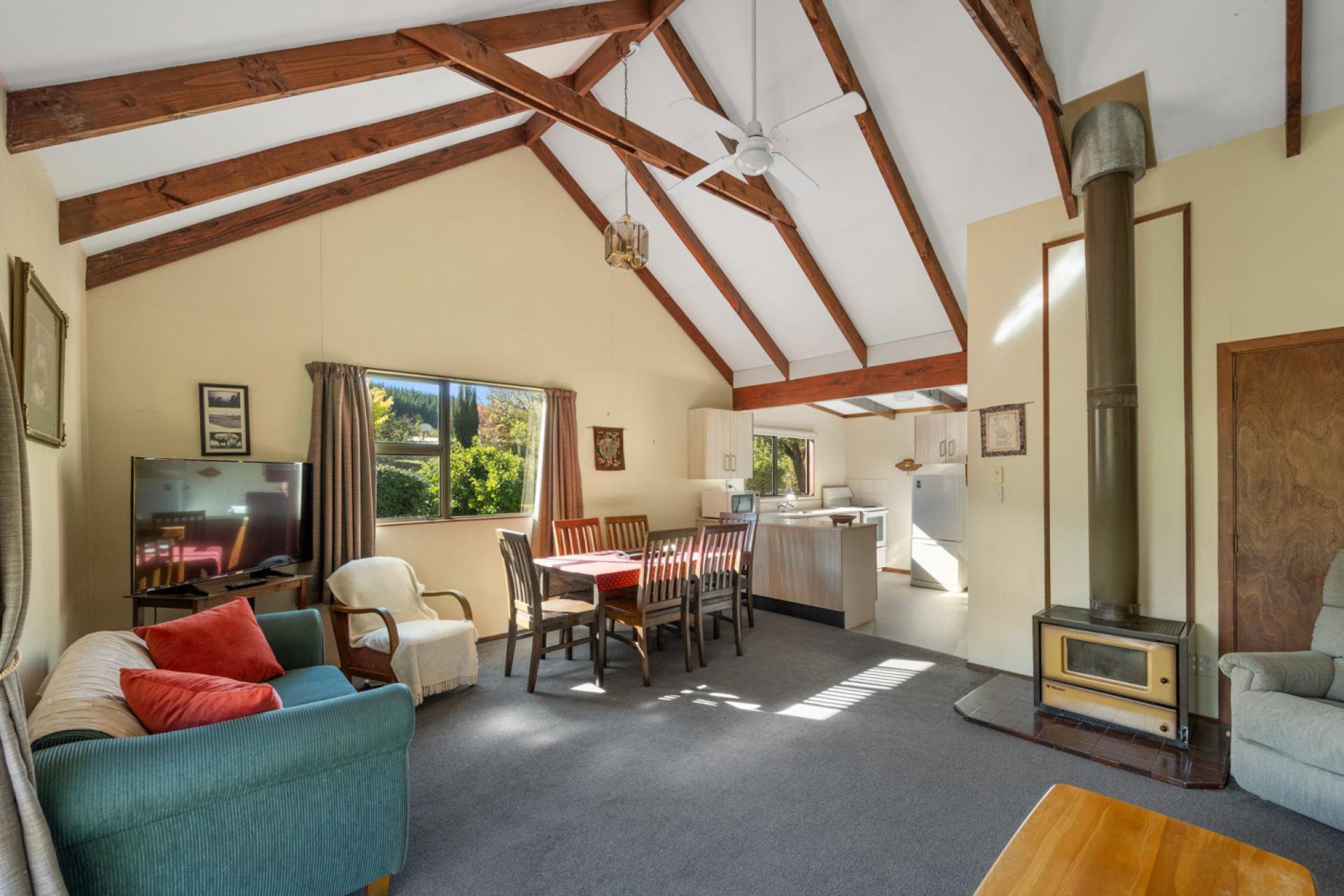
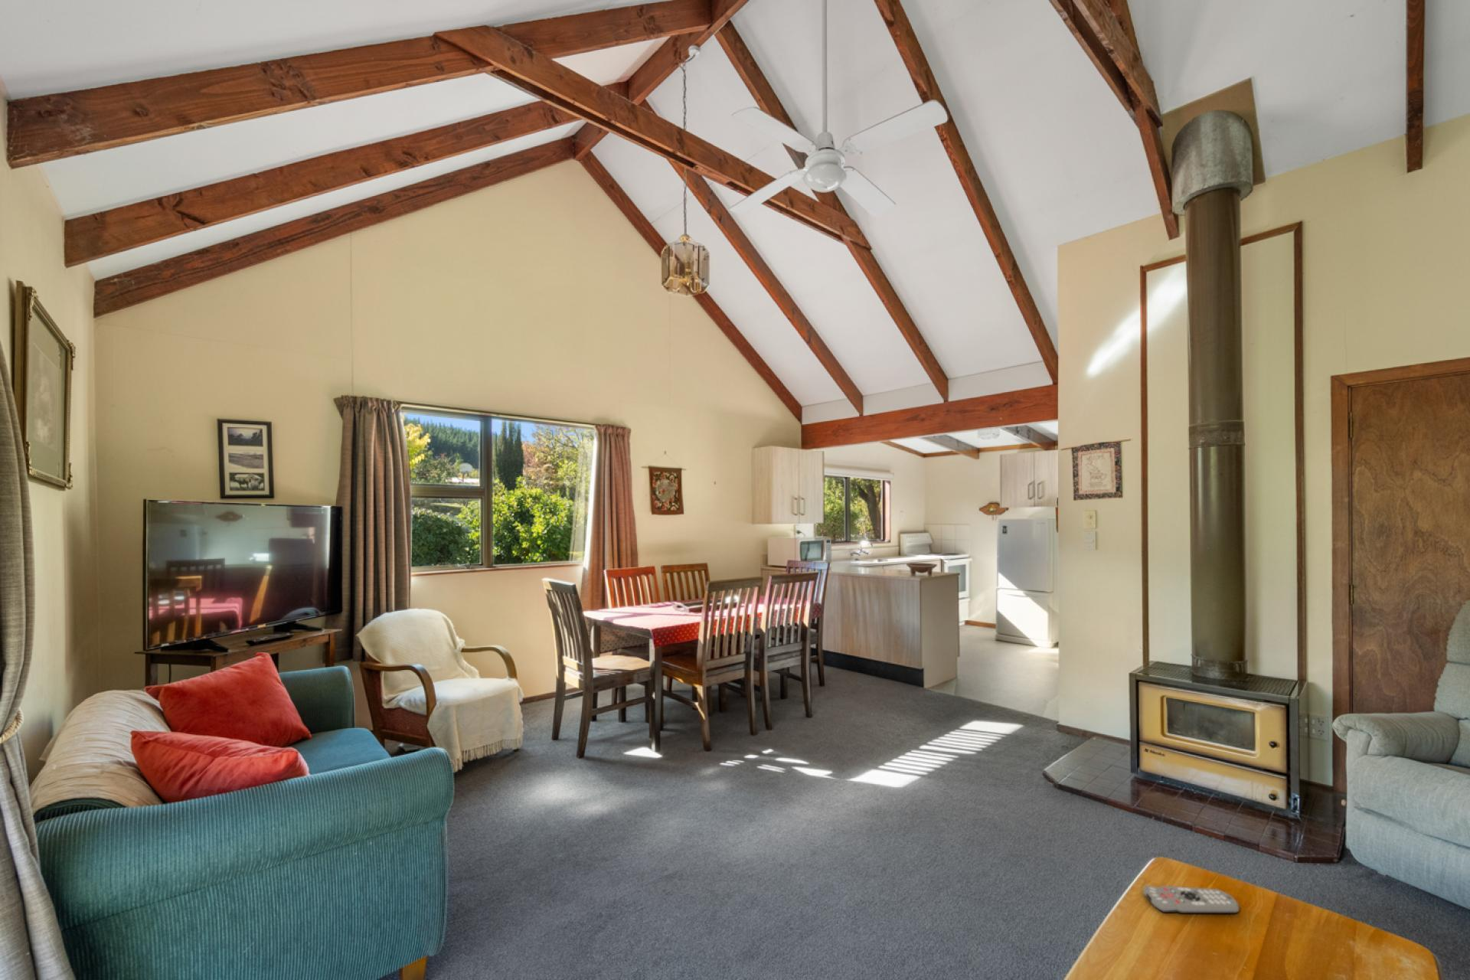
+ remote control [1142,885,1239,914]
